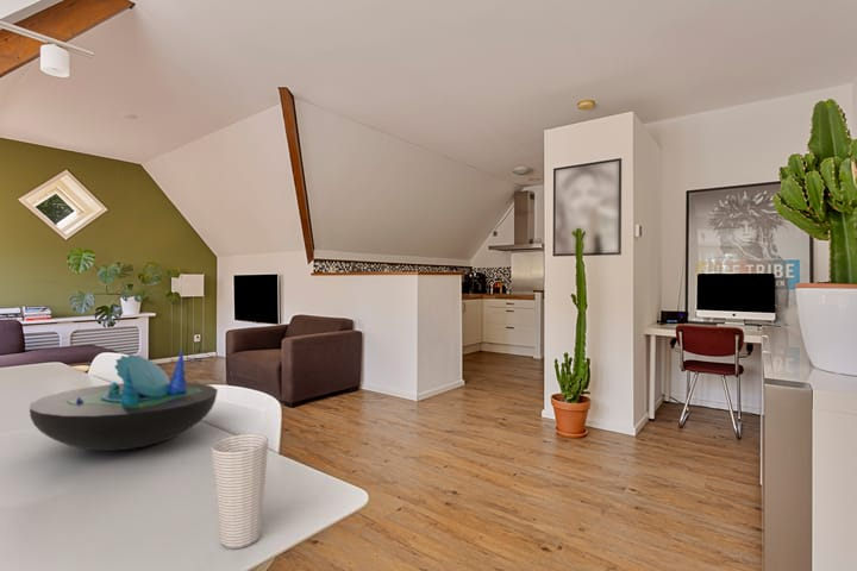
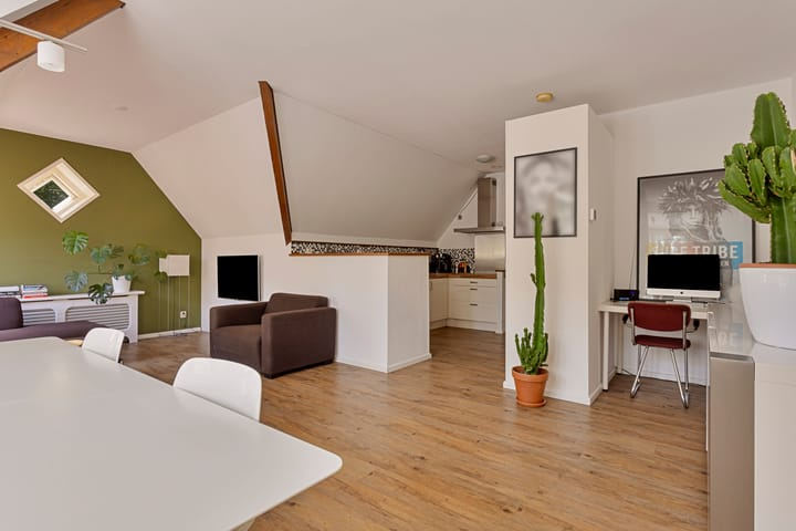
- cup [211,433,270,550]
- decorative bowl [29,351,219,452]
